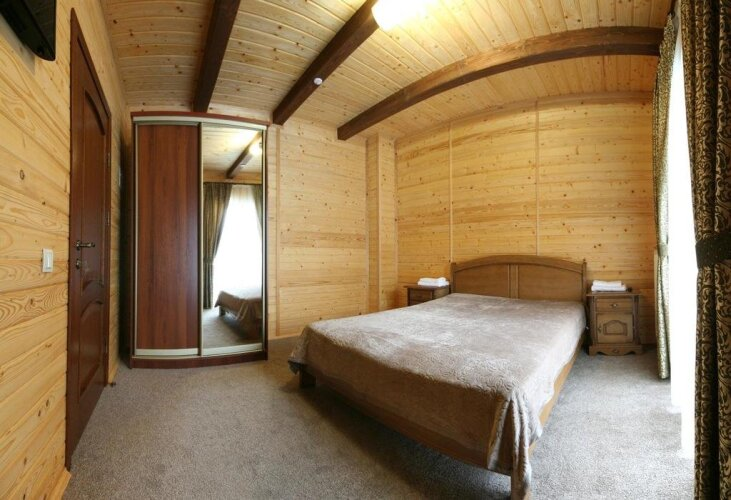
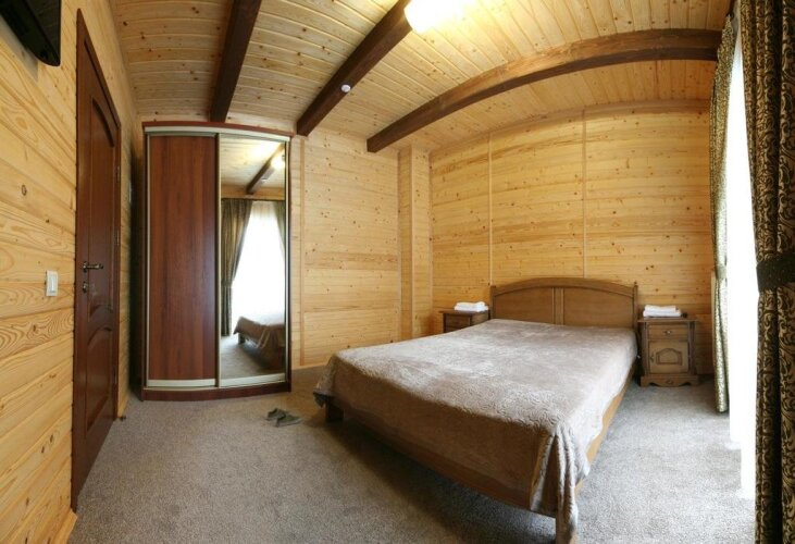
+ shoe [266,407,303,428]
